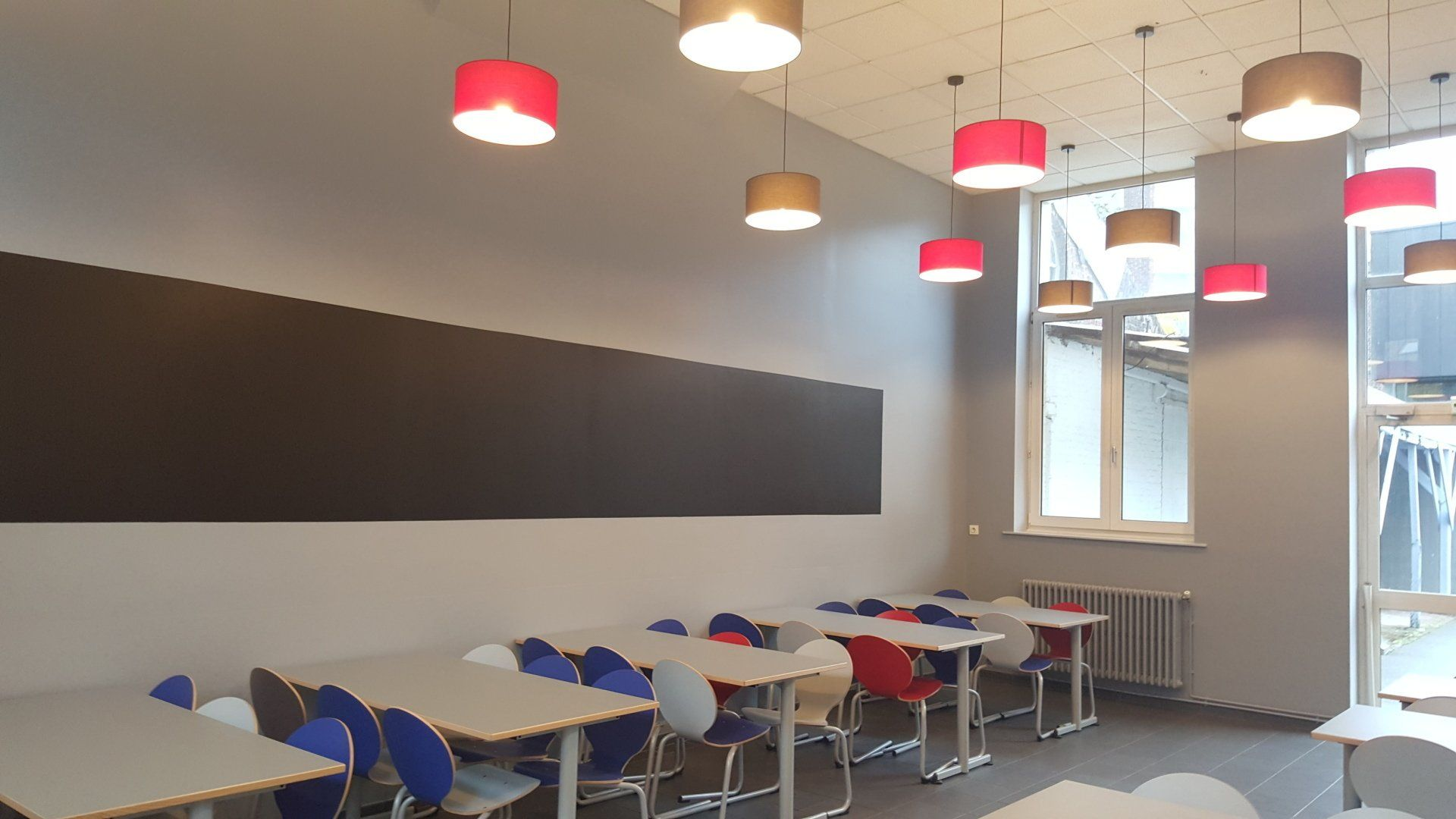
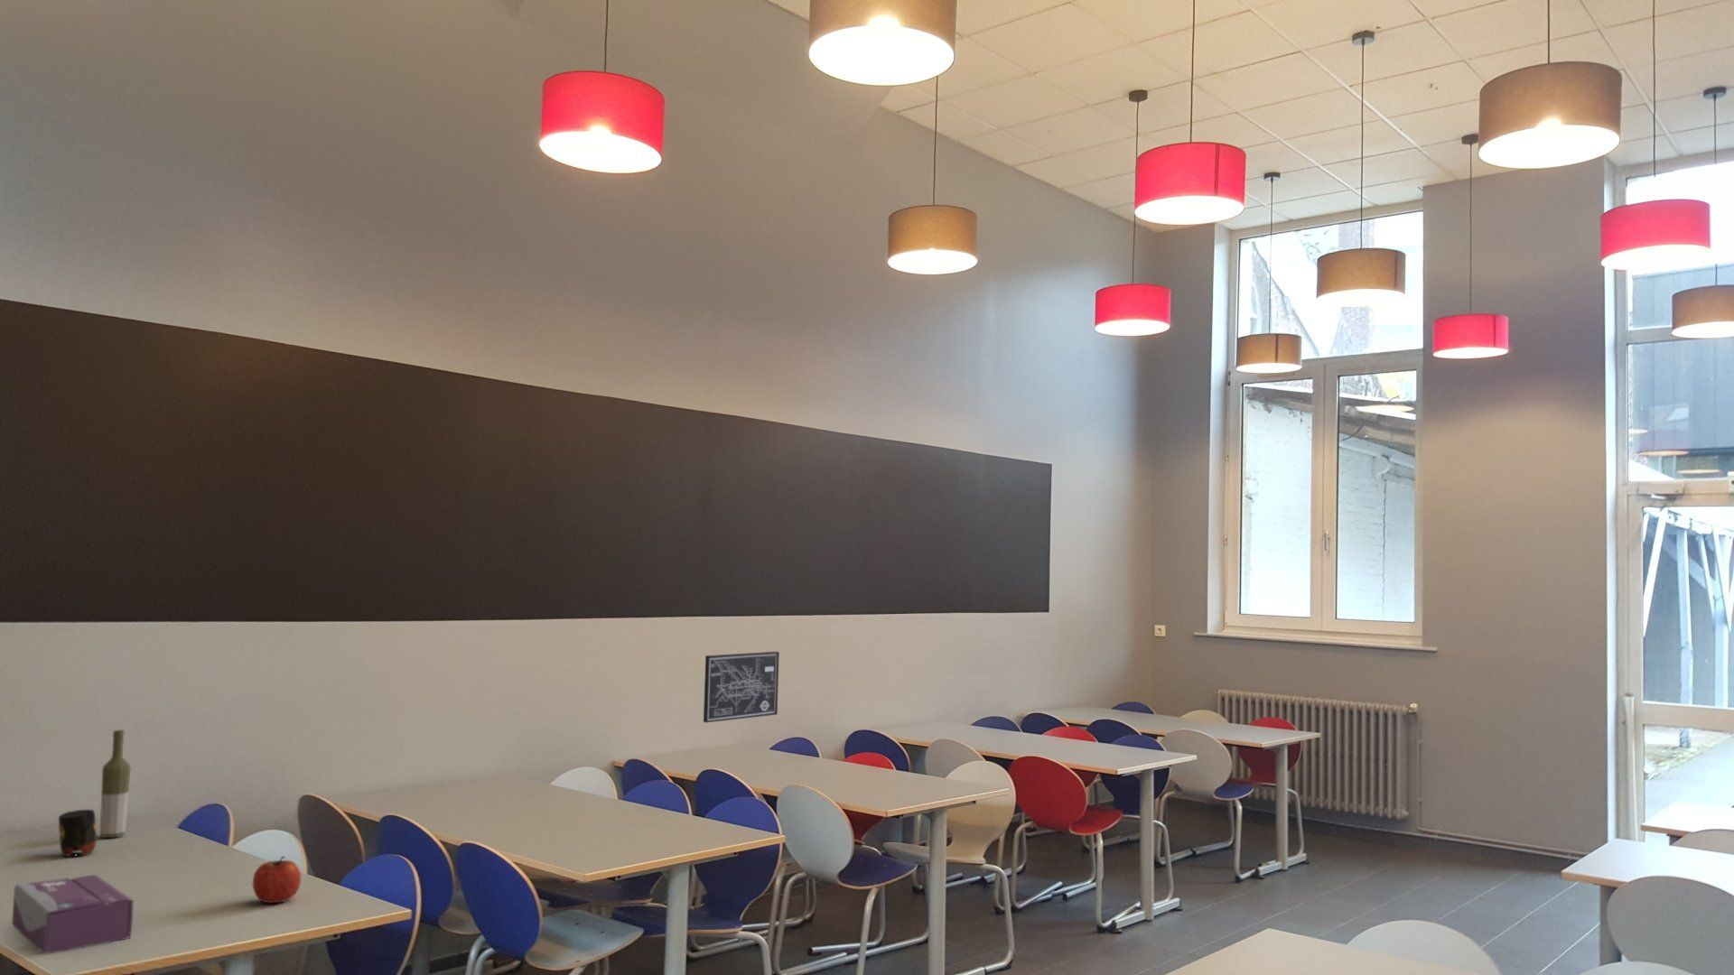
+ bottle [99,730,131,838]
+ mug [58,808,98,857]
+ apple [252,855,301,904]
+ tissue box [11,874,135,955]
+ wall art [703,651,780,723]
